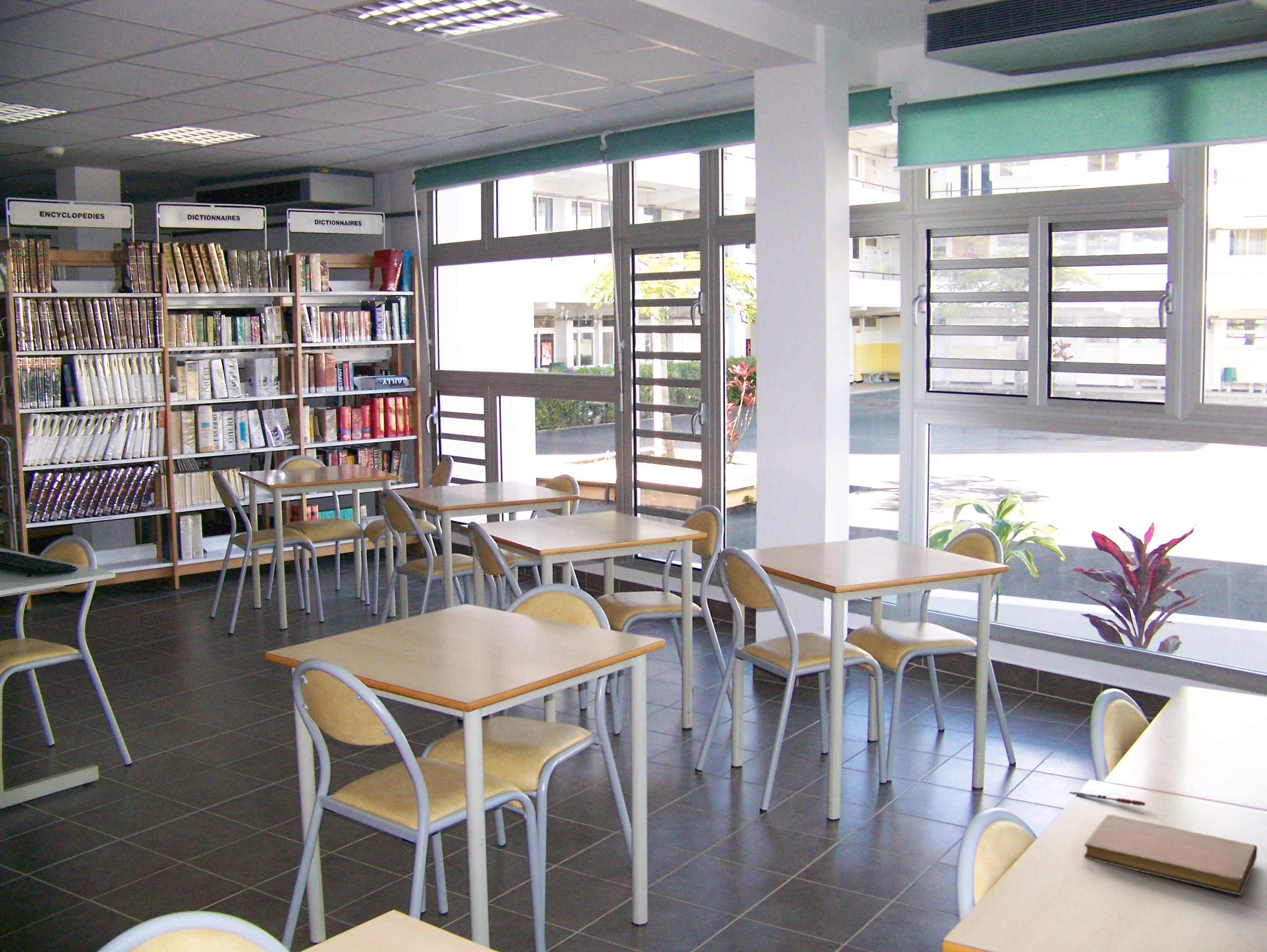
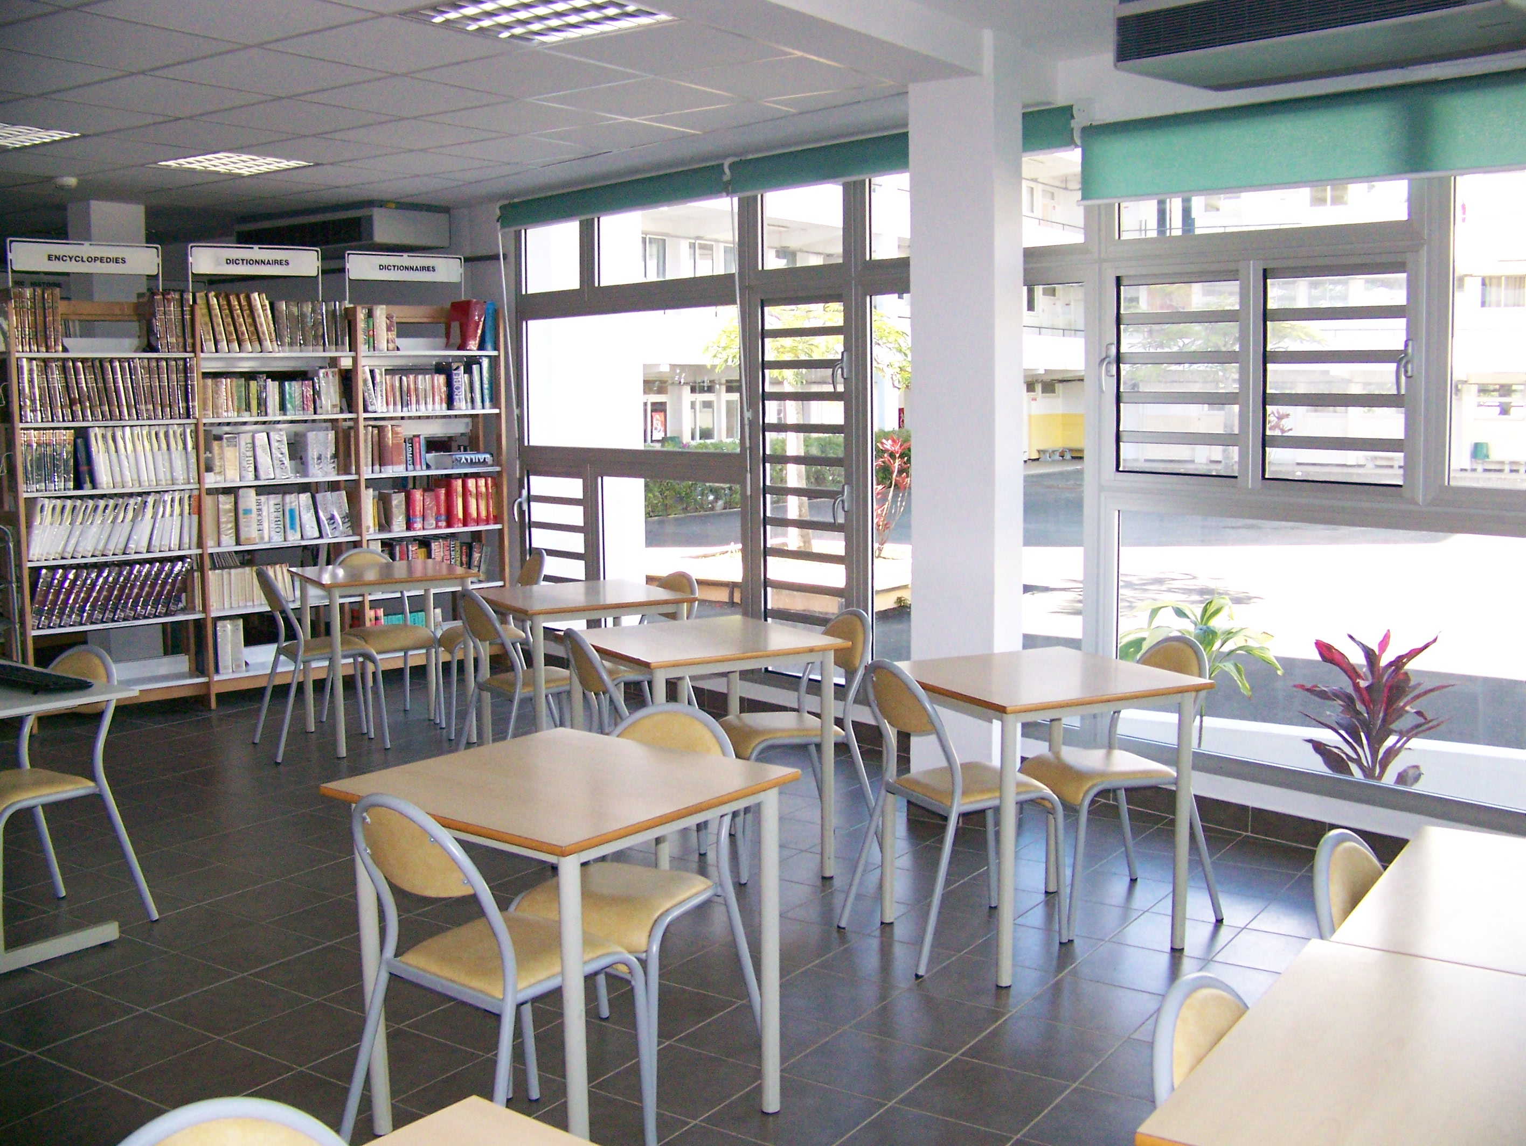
- notebook [1084,814,1258,895]
- pen [1069,791,1146,806]
